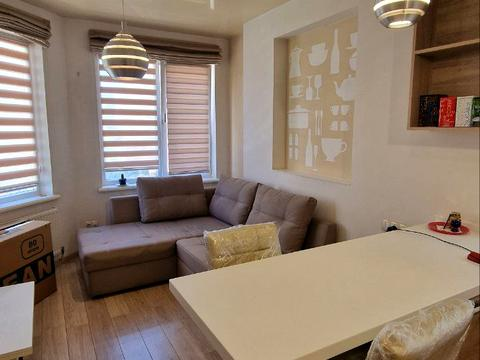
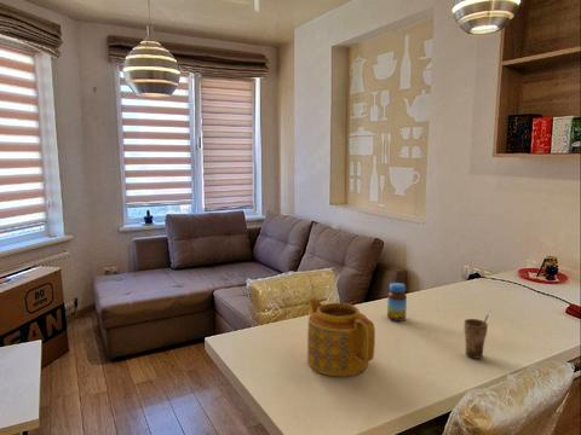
+ jar [386,282,408,323]
+ cup [462,314,489,360]
+ teapot [304,297,376,377]
